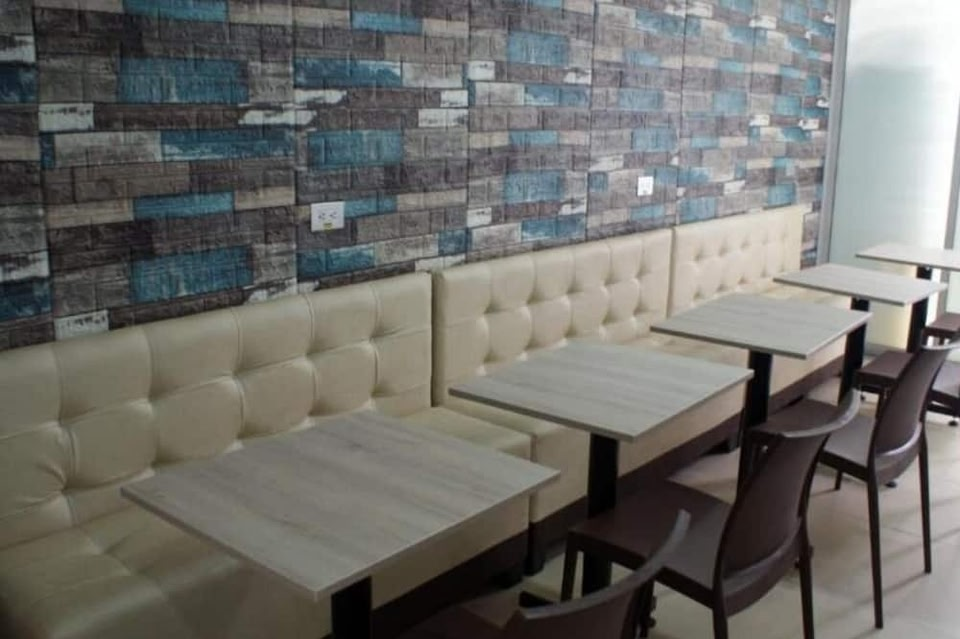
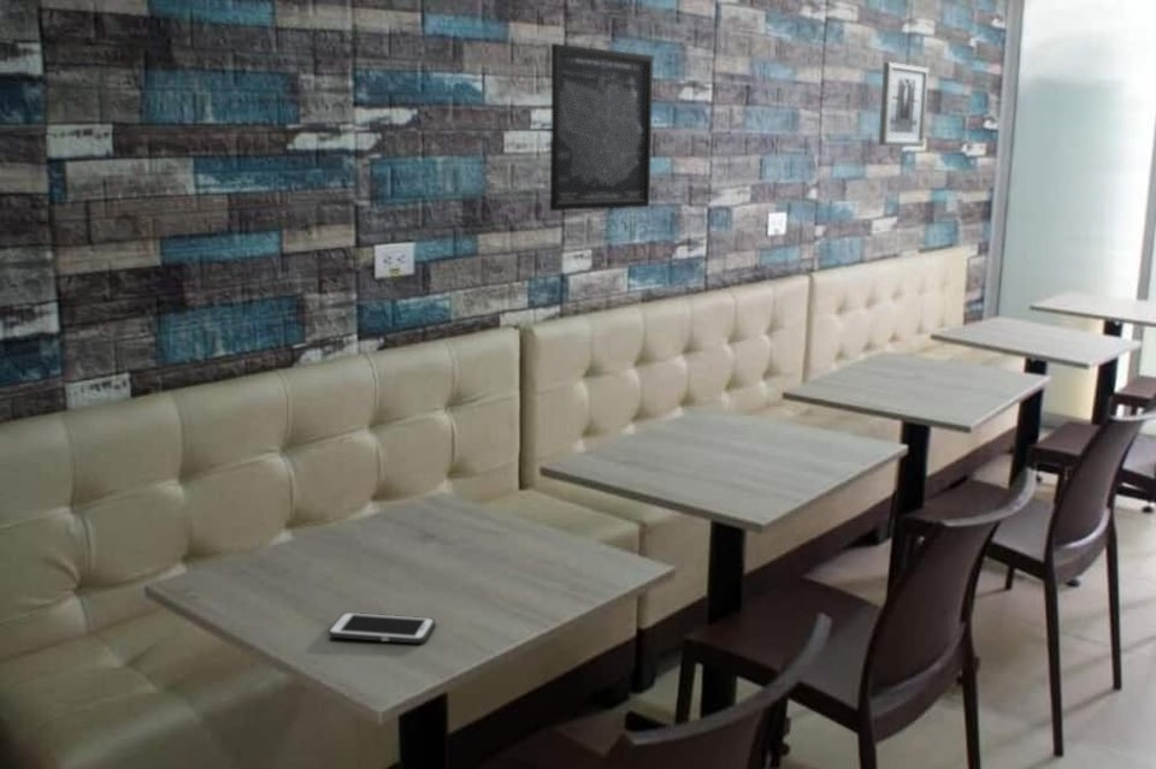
+ wall art [878,61,930,148]
+ wall art [549,42,655,212]
+ cell phone [326,611,436,644]
